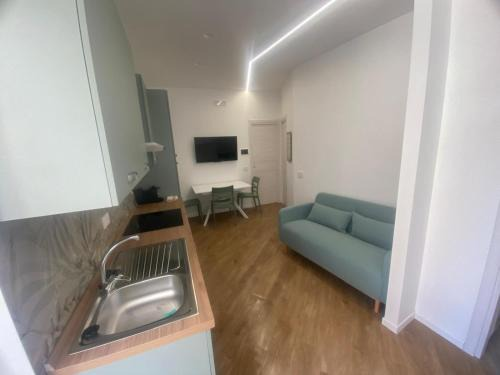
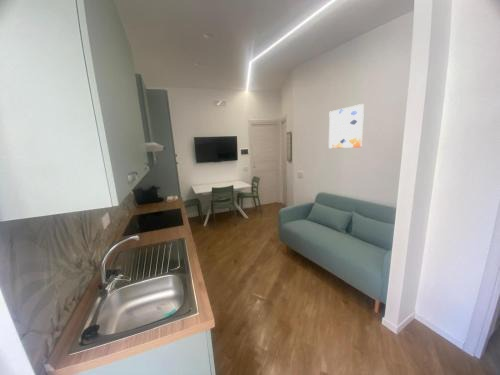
+ wall art [328,103,365,149]
